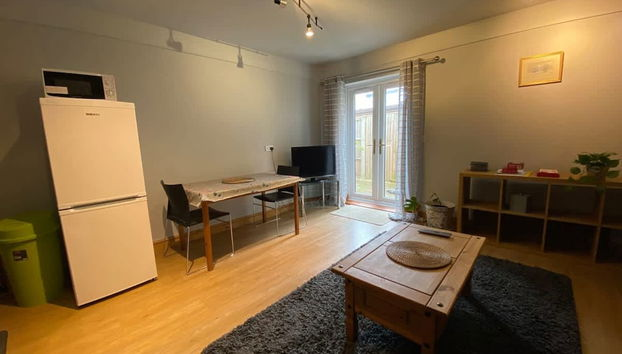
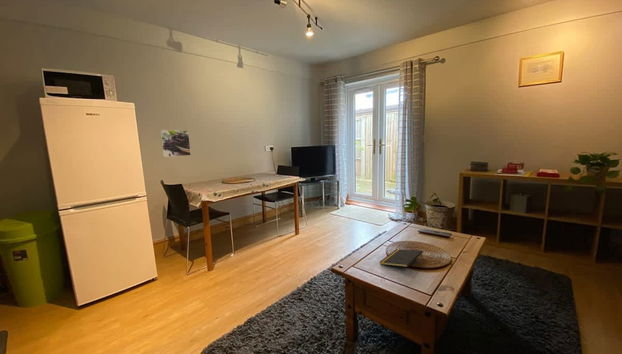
+ notepad [379,248,424,268]
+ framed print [159,129,192,158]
